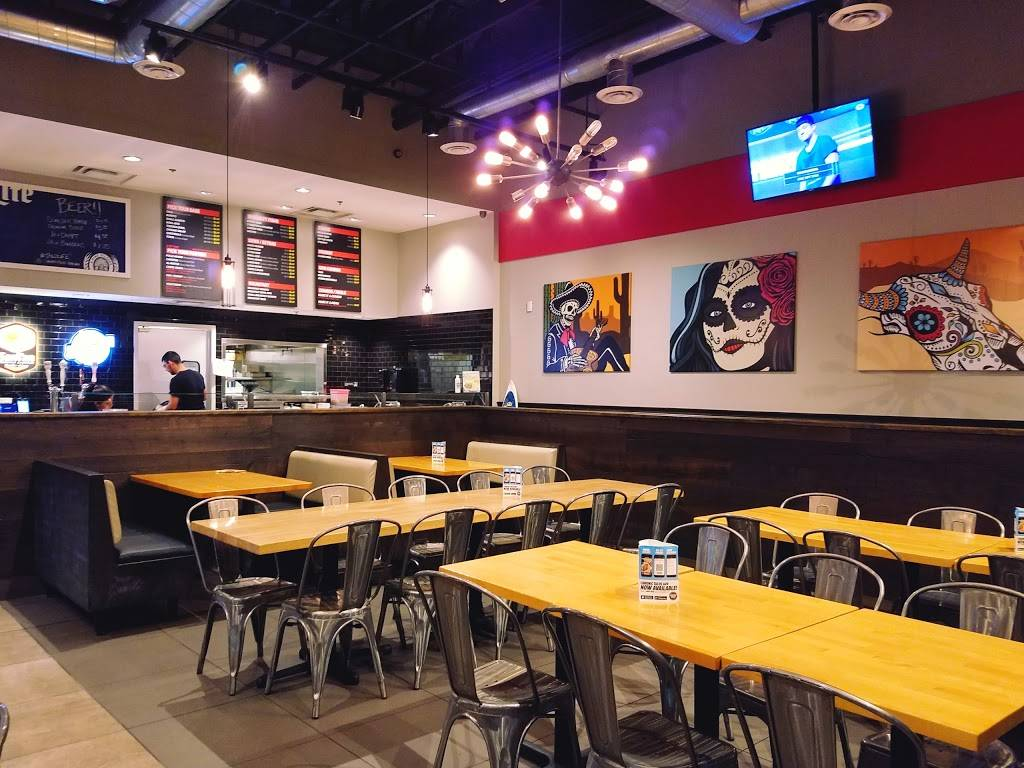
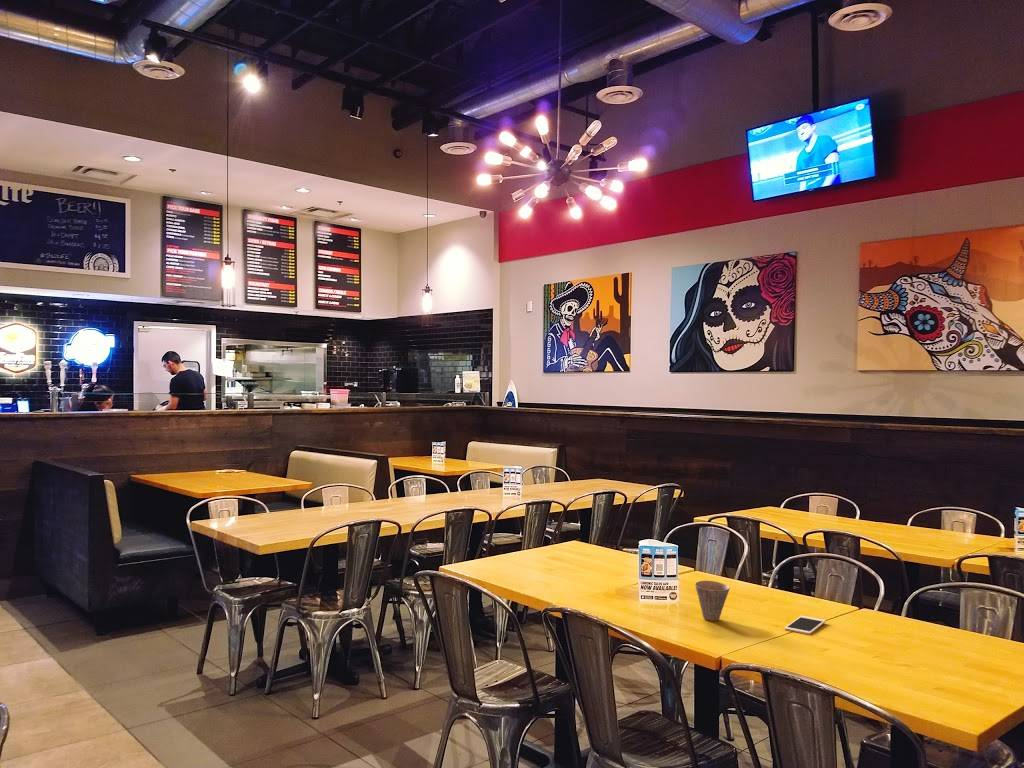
+ cup [694,580,731,622]
+ cell phone [784,615,827,636]
